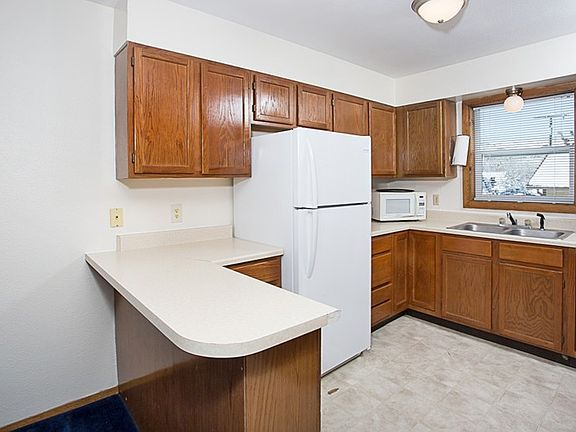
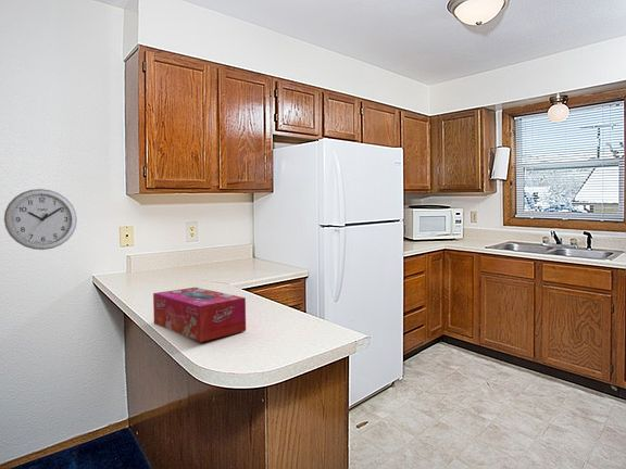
+ wall clock [3,188,78,251]
+ tissue box [152,287,247,343]
